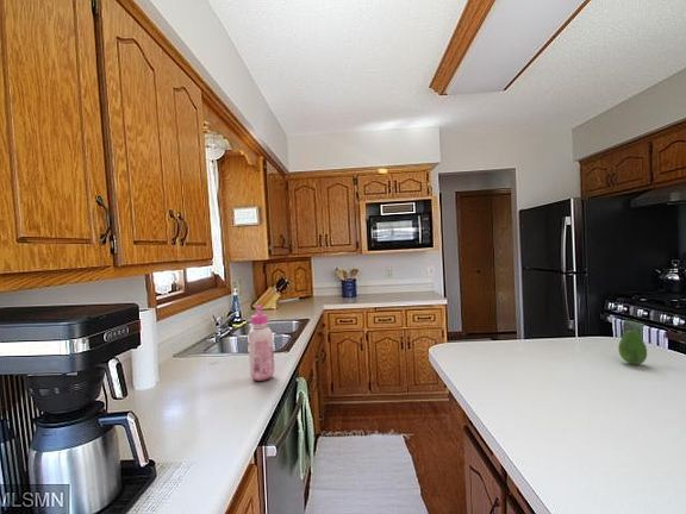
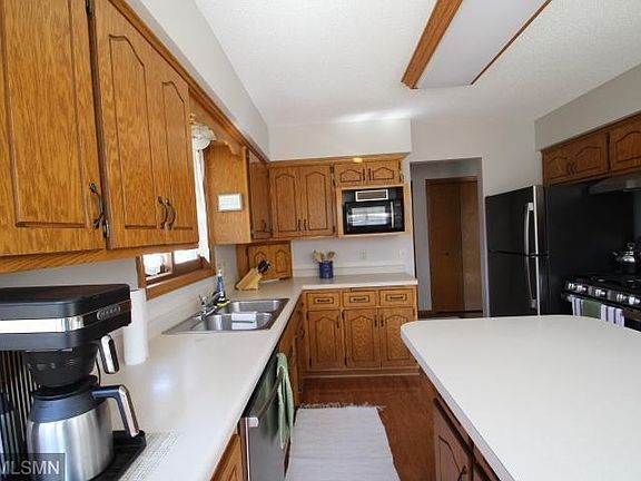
- glue bottle [247,305,275,382]
- fruit [617,330,648,365]
